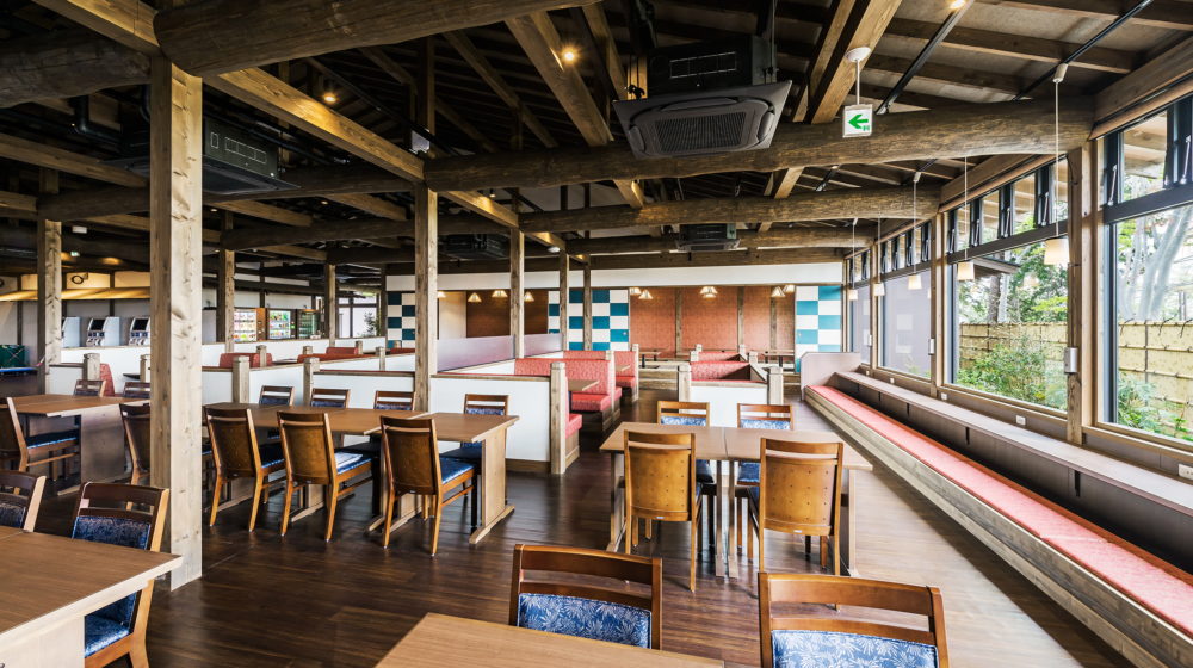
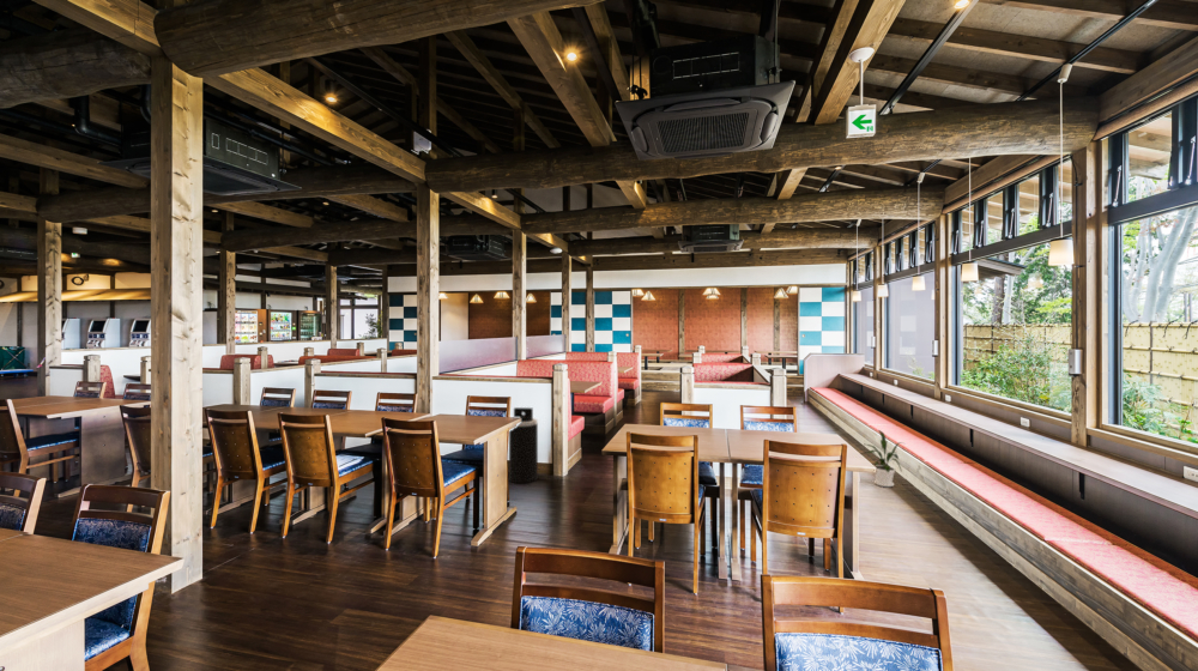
+ house plant [861,429,904,488]
+ trash can [508,406,539,484]
